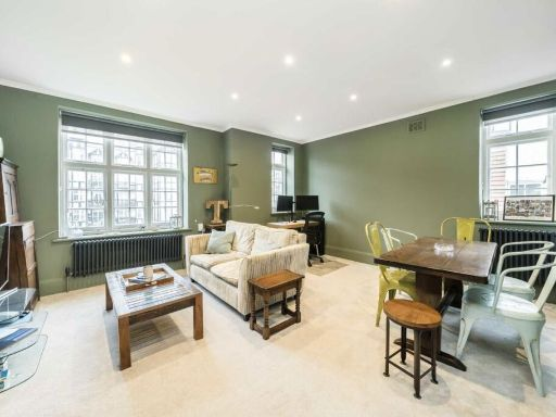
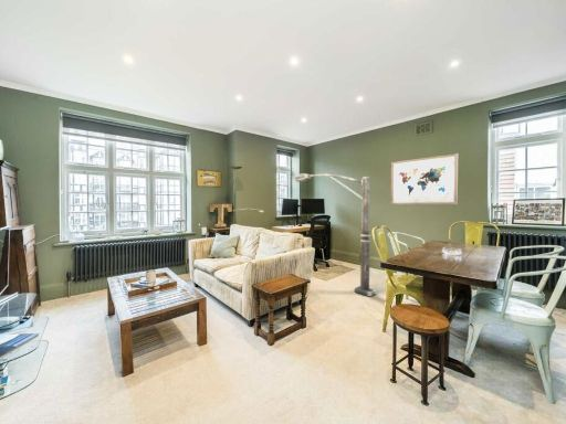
+ wall art [390,152,459,205]
+ floor lamp [294,172,377,297]
